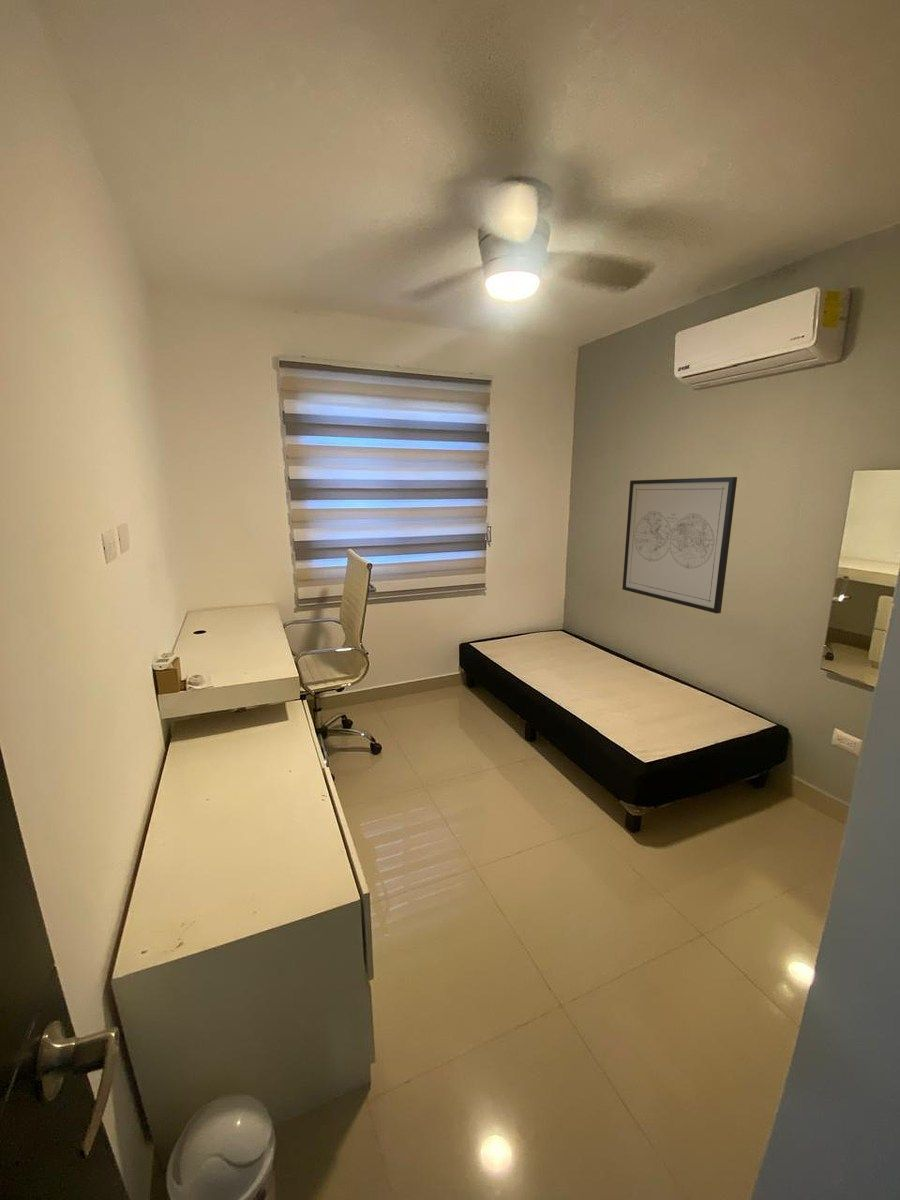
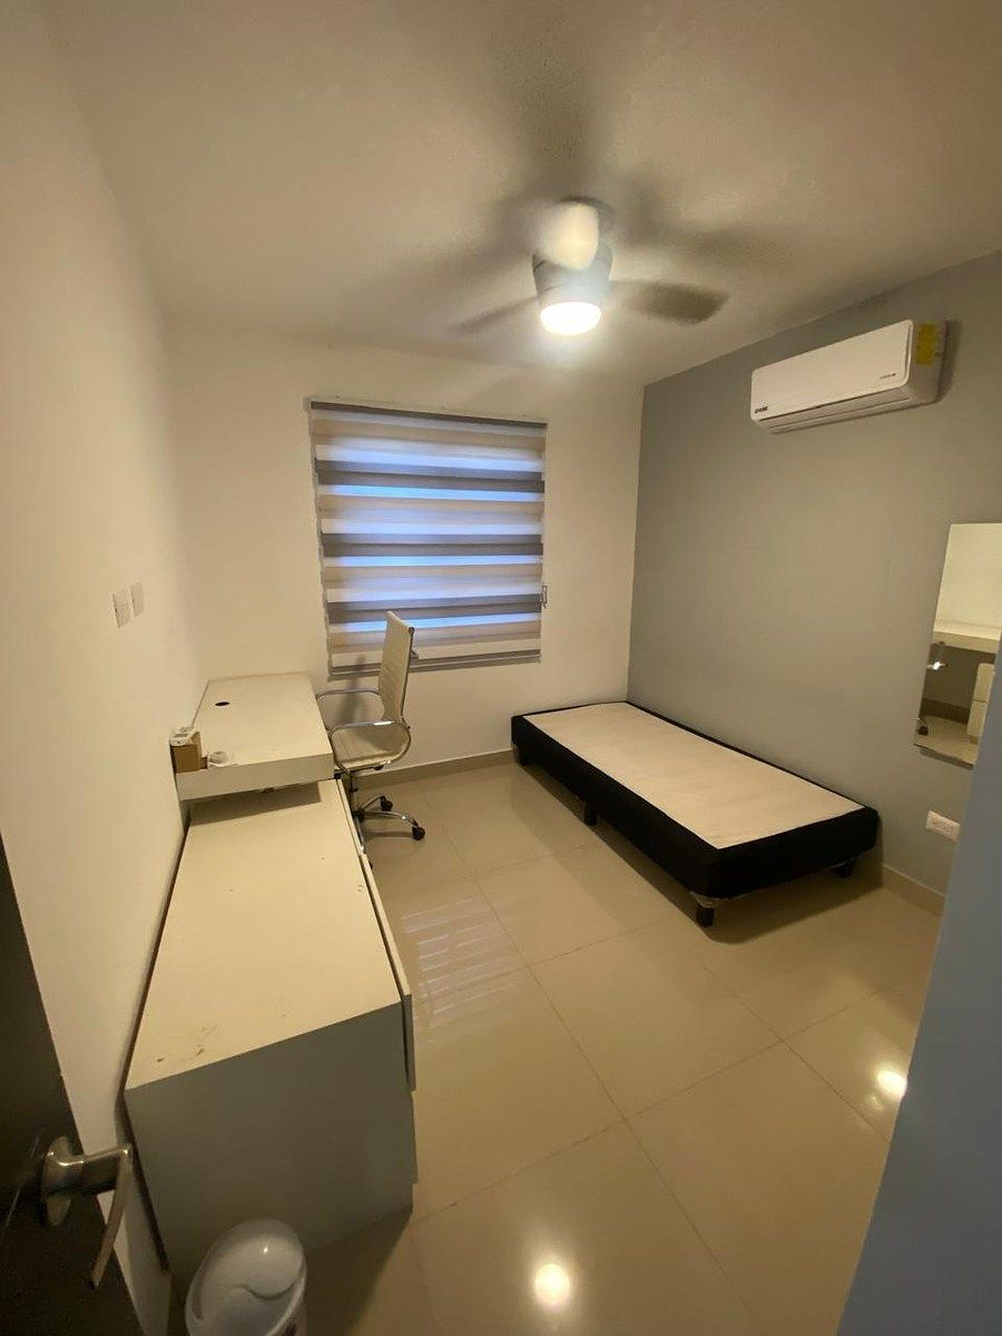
- wall art [621,476,738,615]
